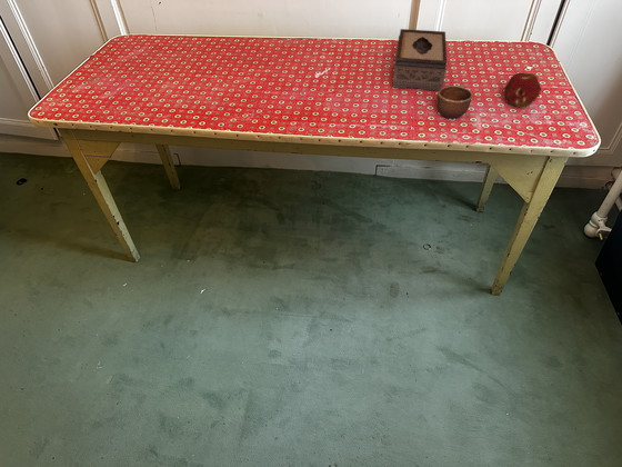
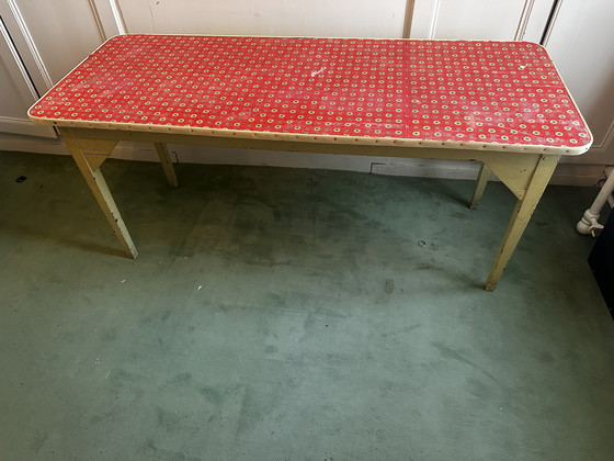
- mug [437,83,473,120]
- fruit [503,71,542,108]
- tissue box [392,28,448,92]
